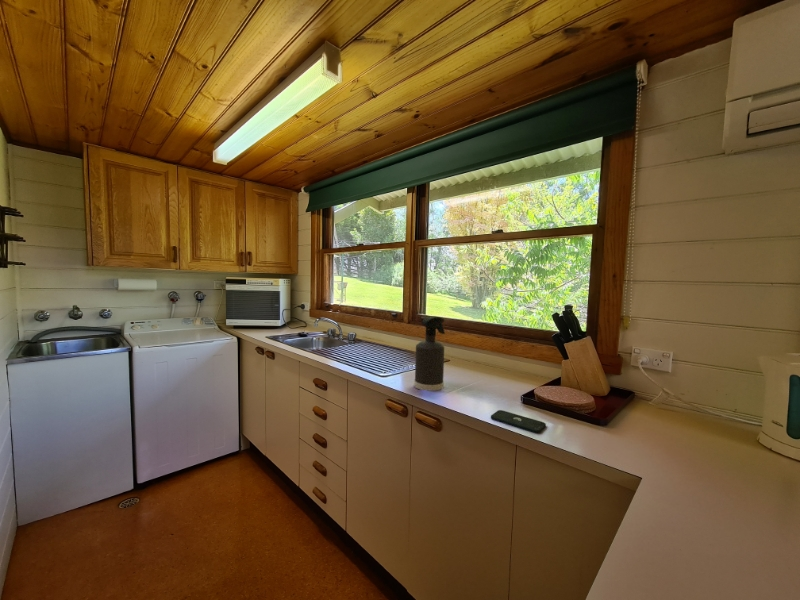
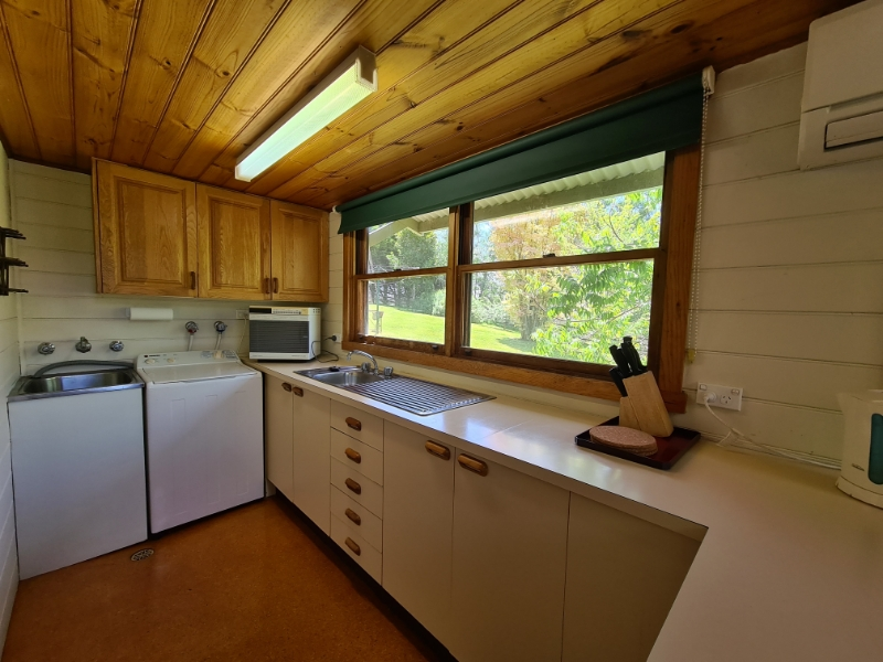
- spray bottle [413,315,446,392]
- smartphone [490,409,547,434]
